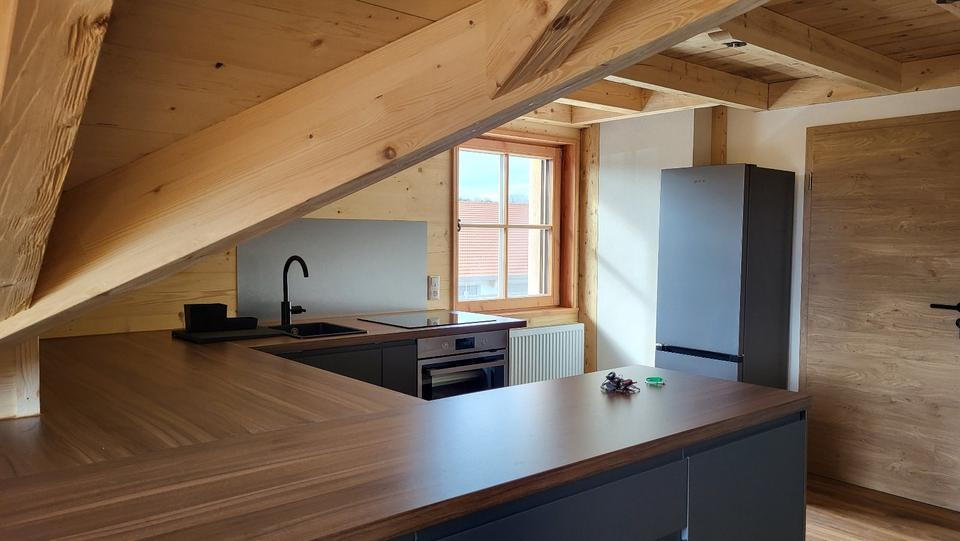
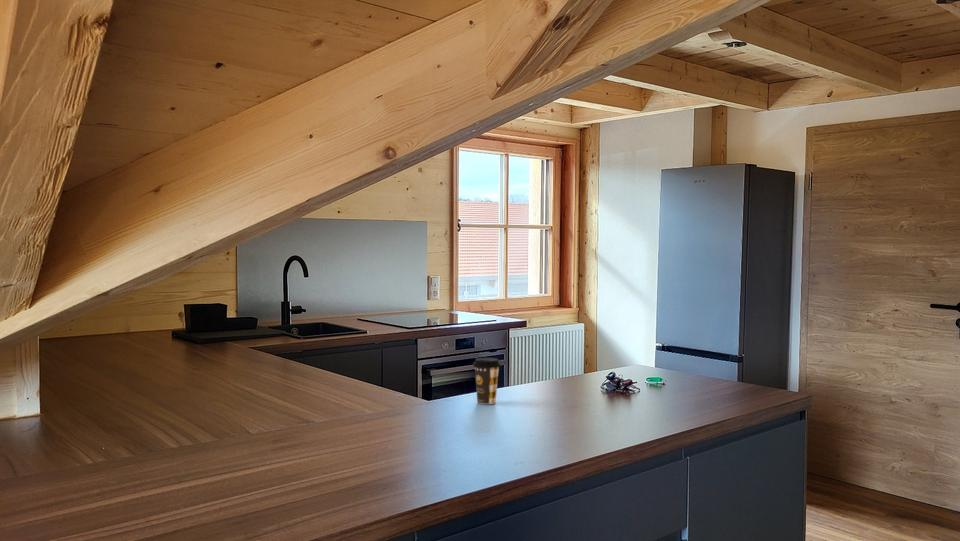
+ coffee cup [472,357,502,405]
